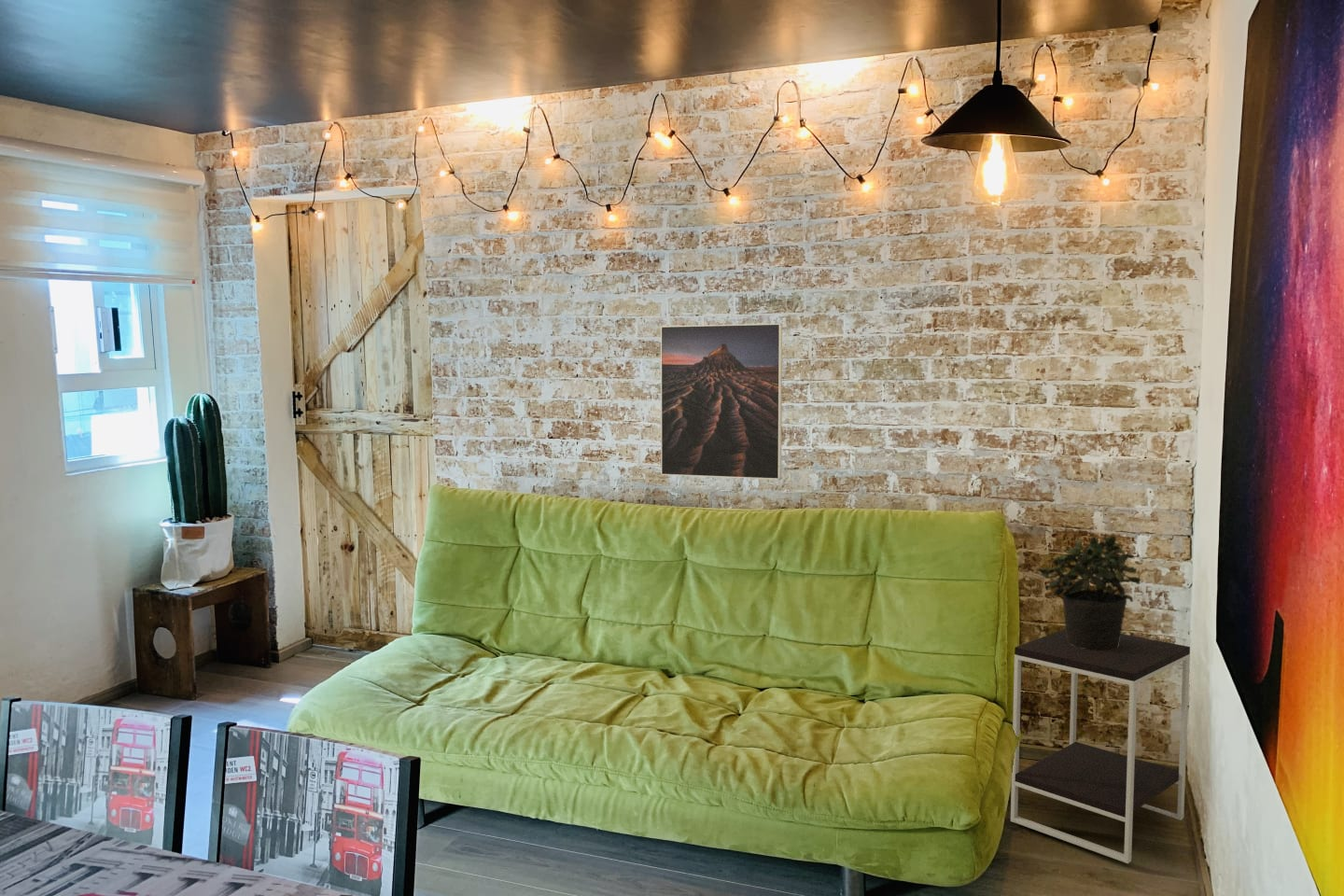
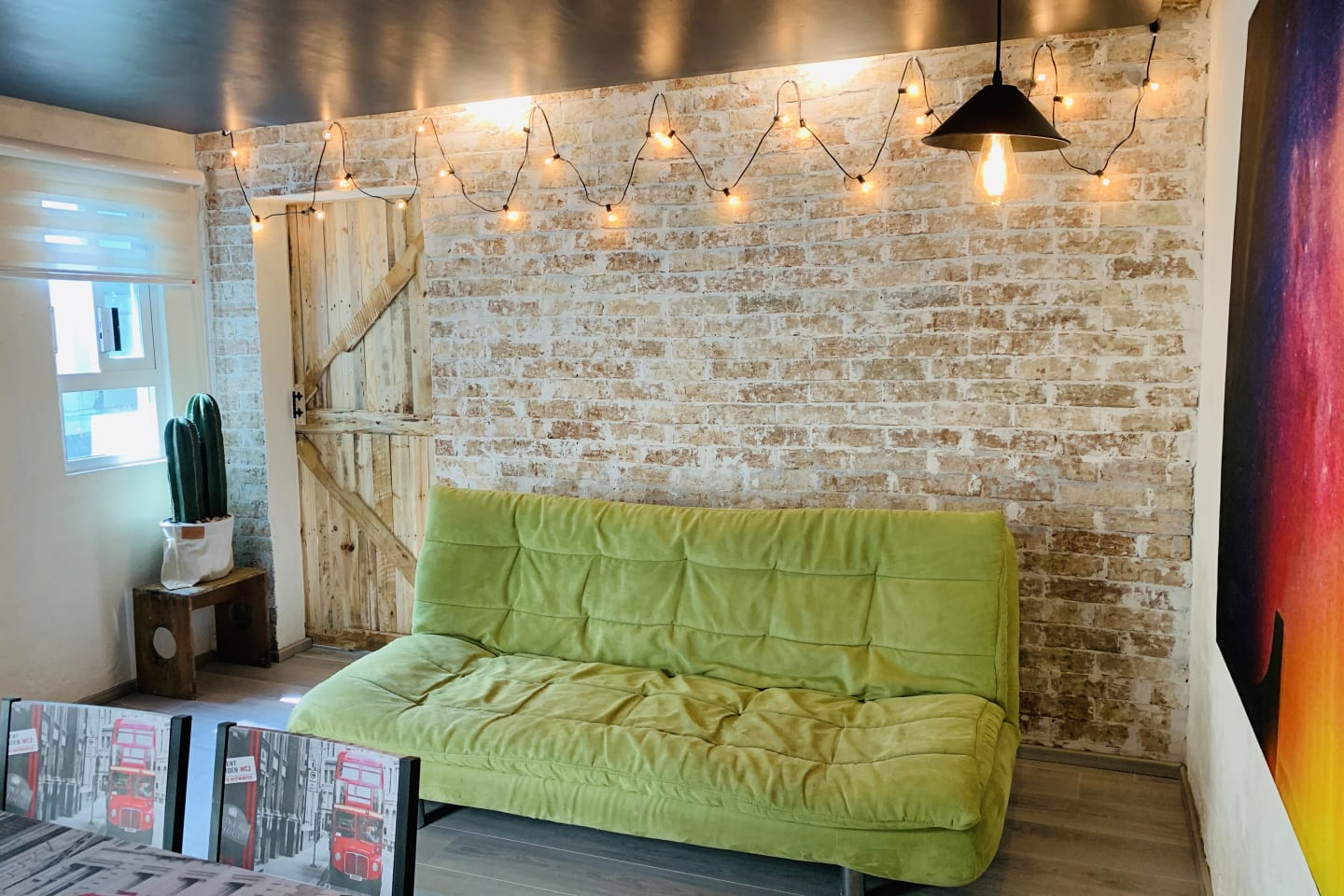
- side table [1010,628,1191,864]
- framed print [660,323,783,481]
- potted plant [1036,535,1141,651]
